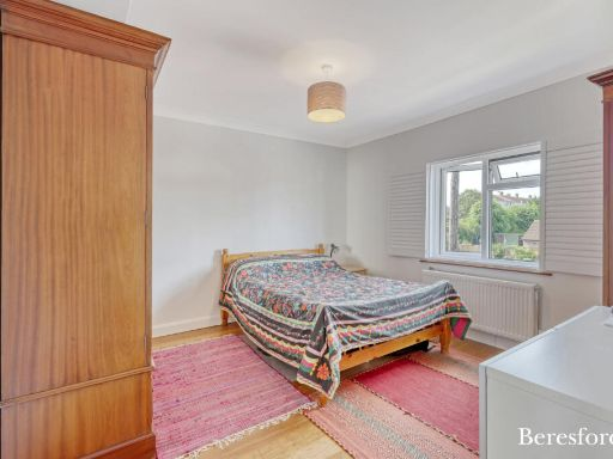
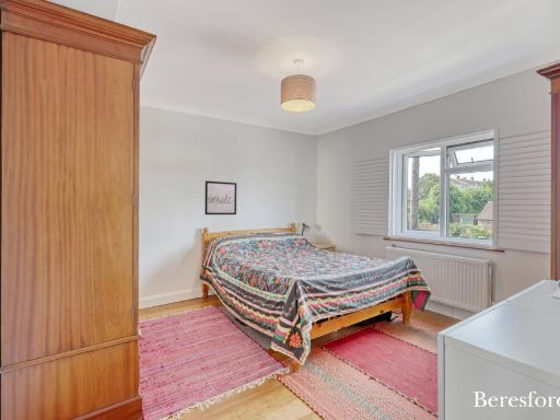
+ wall art [203,179,237,215]
